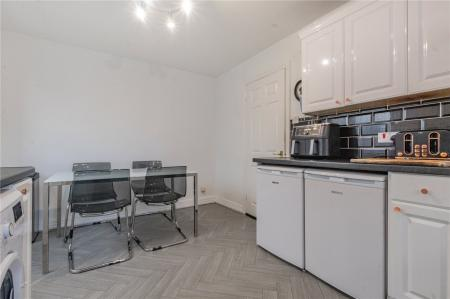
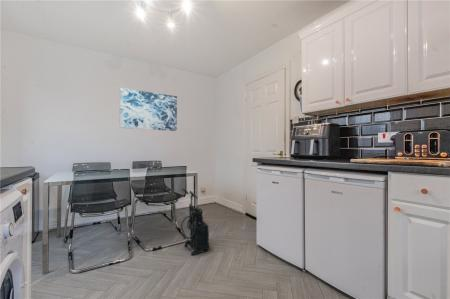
+ wall art [119,87,178,132]
+ vacuum cleaner [180,188,210,256]
